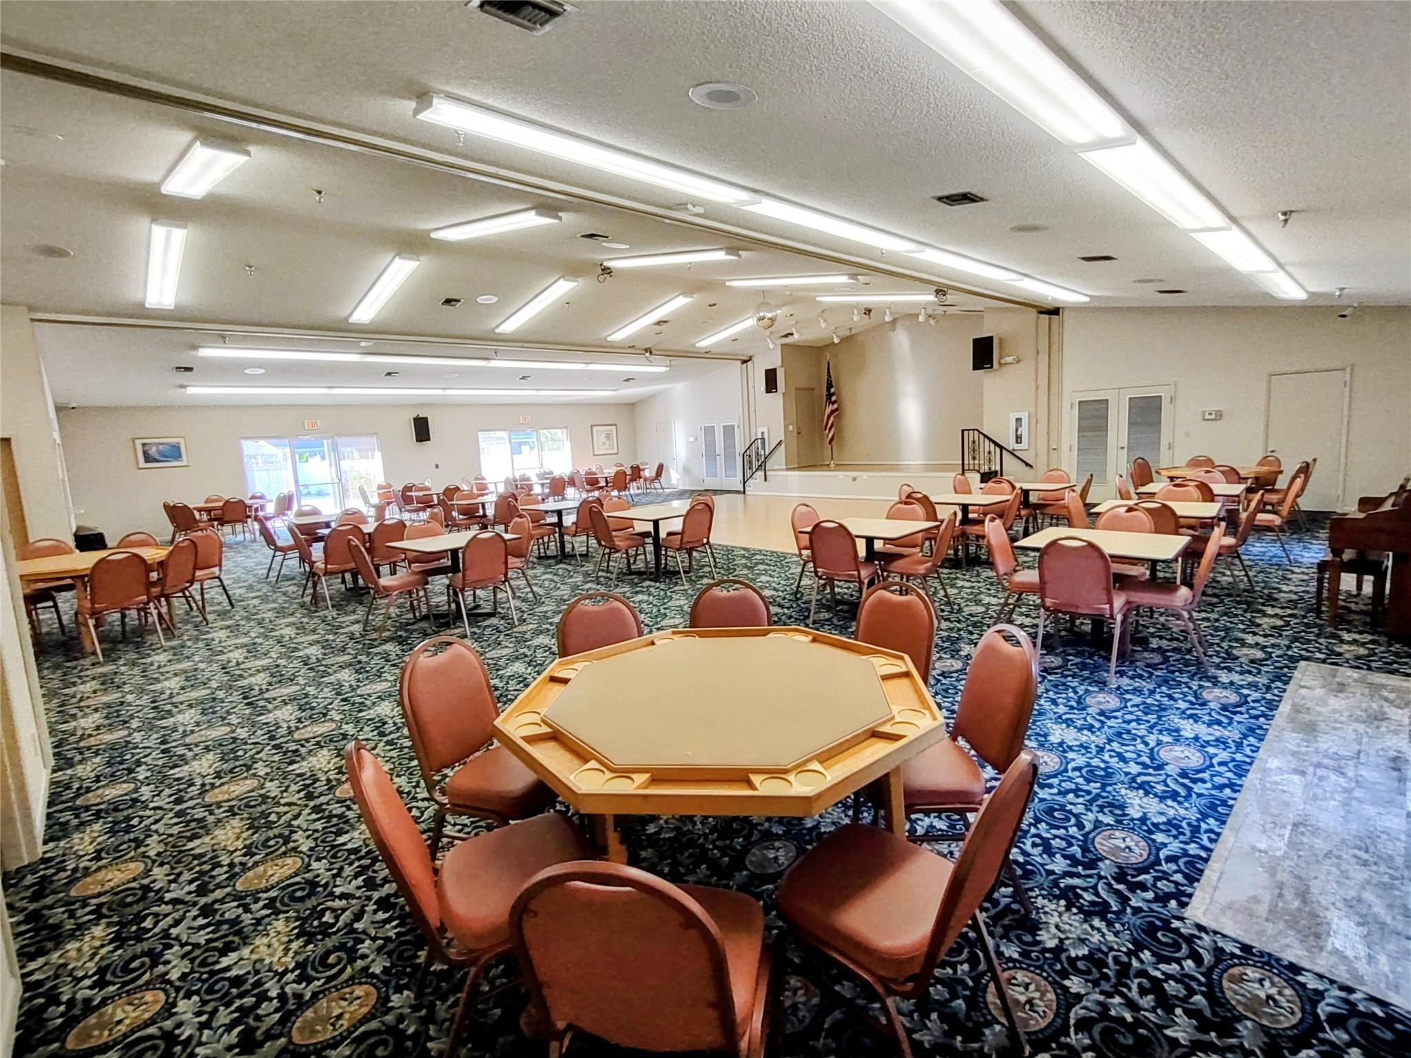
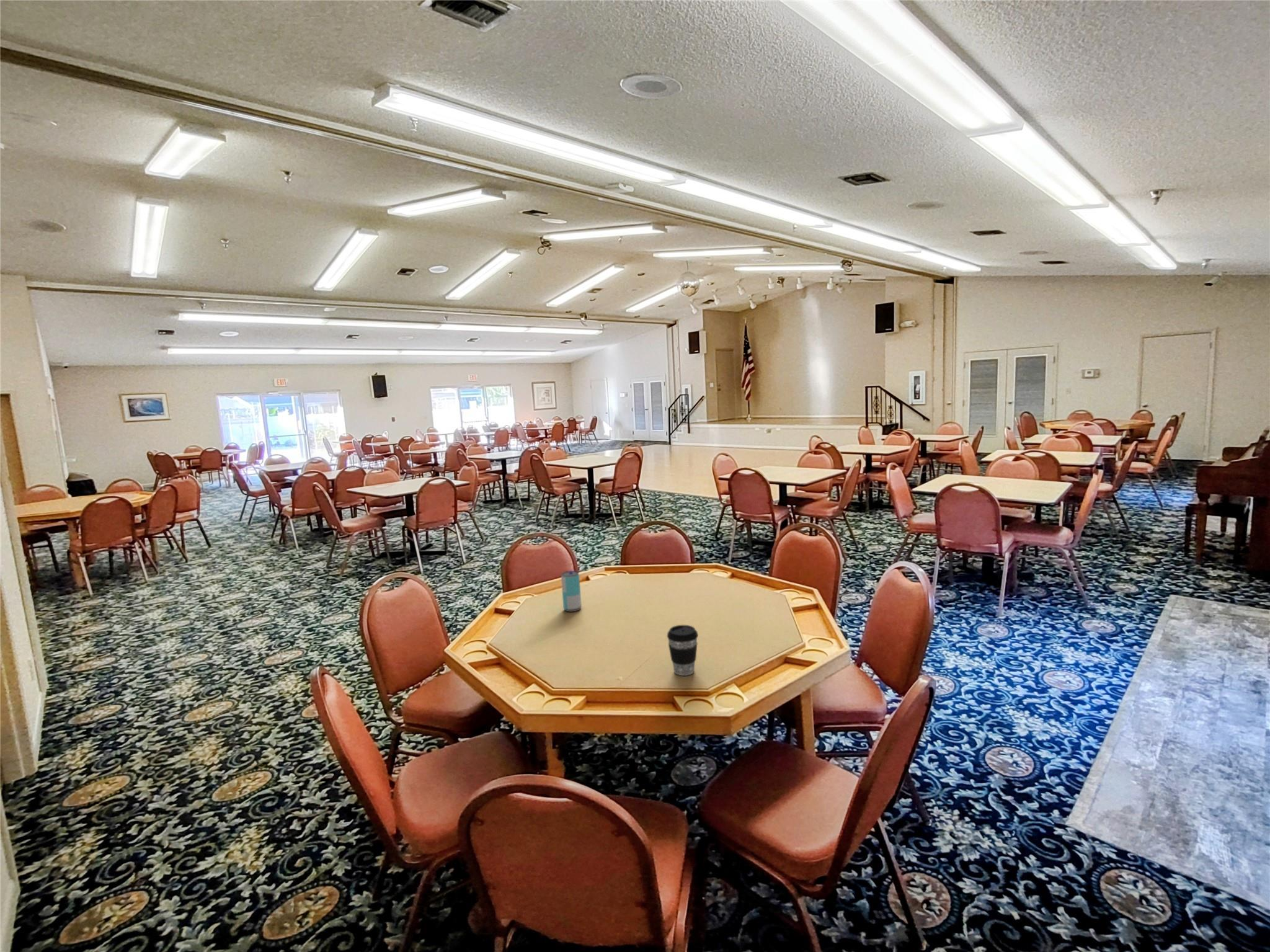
+ coffee cup [667,625,699,677]
+ beverage can [561,570,582,613]
